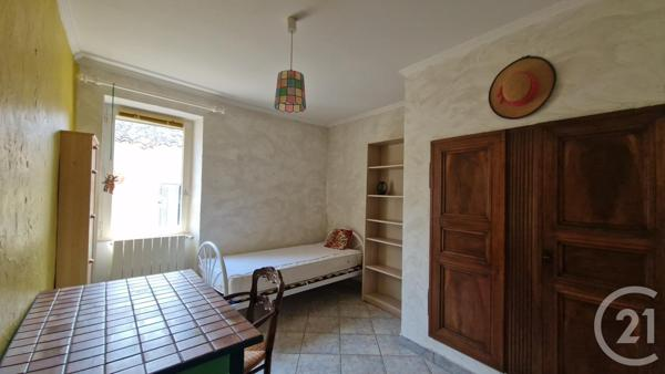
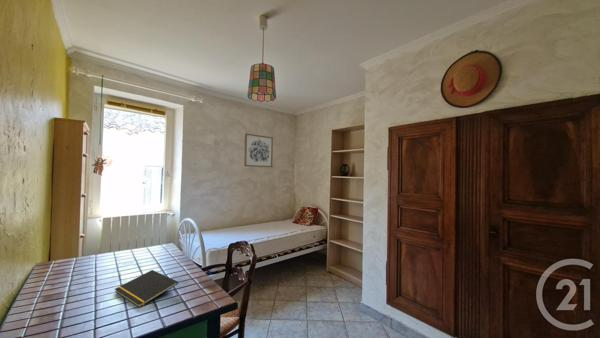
+ wall art [243,133,274,168]
+ notepad [114,269,179,308]
